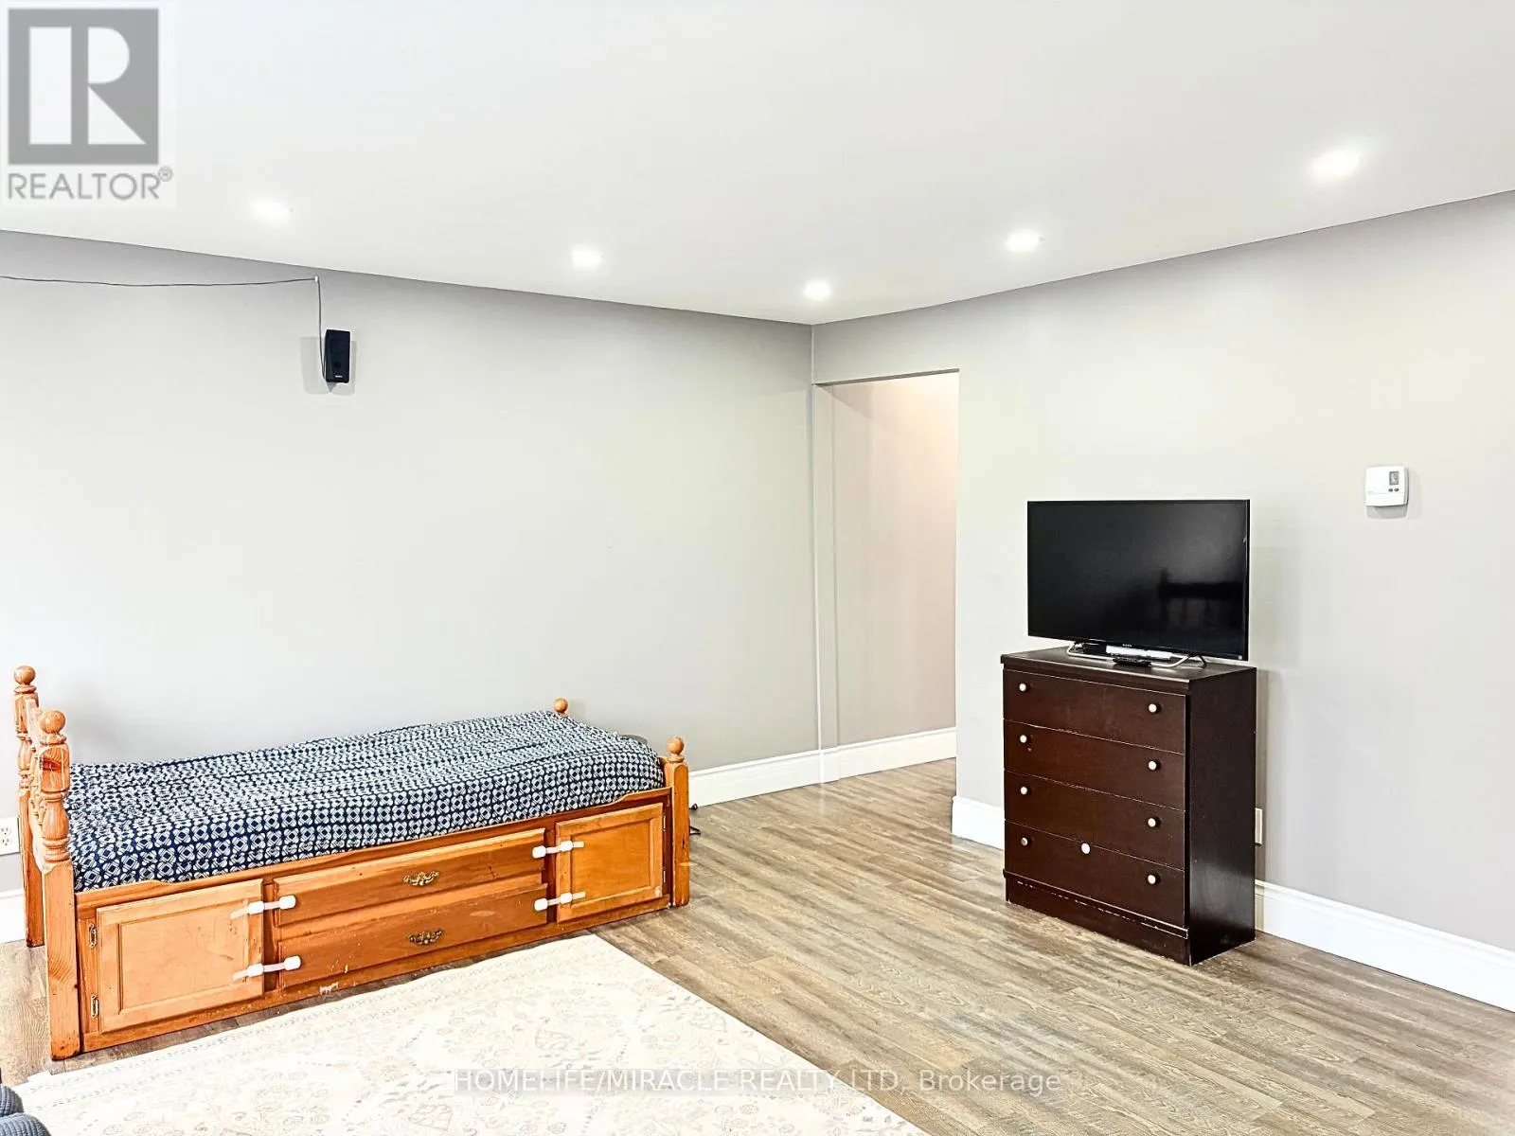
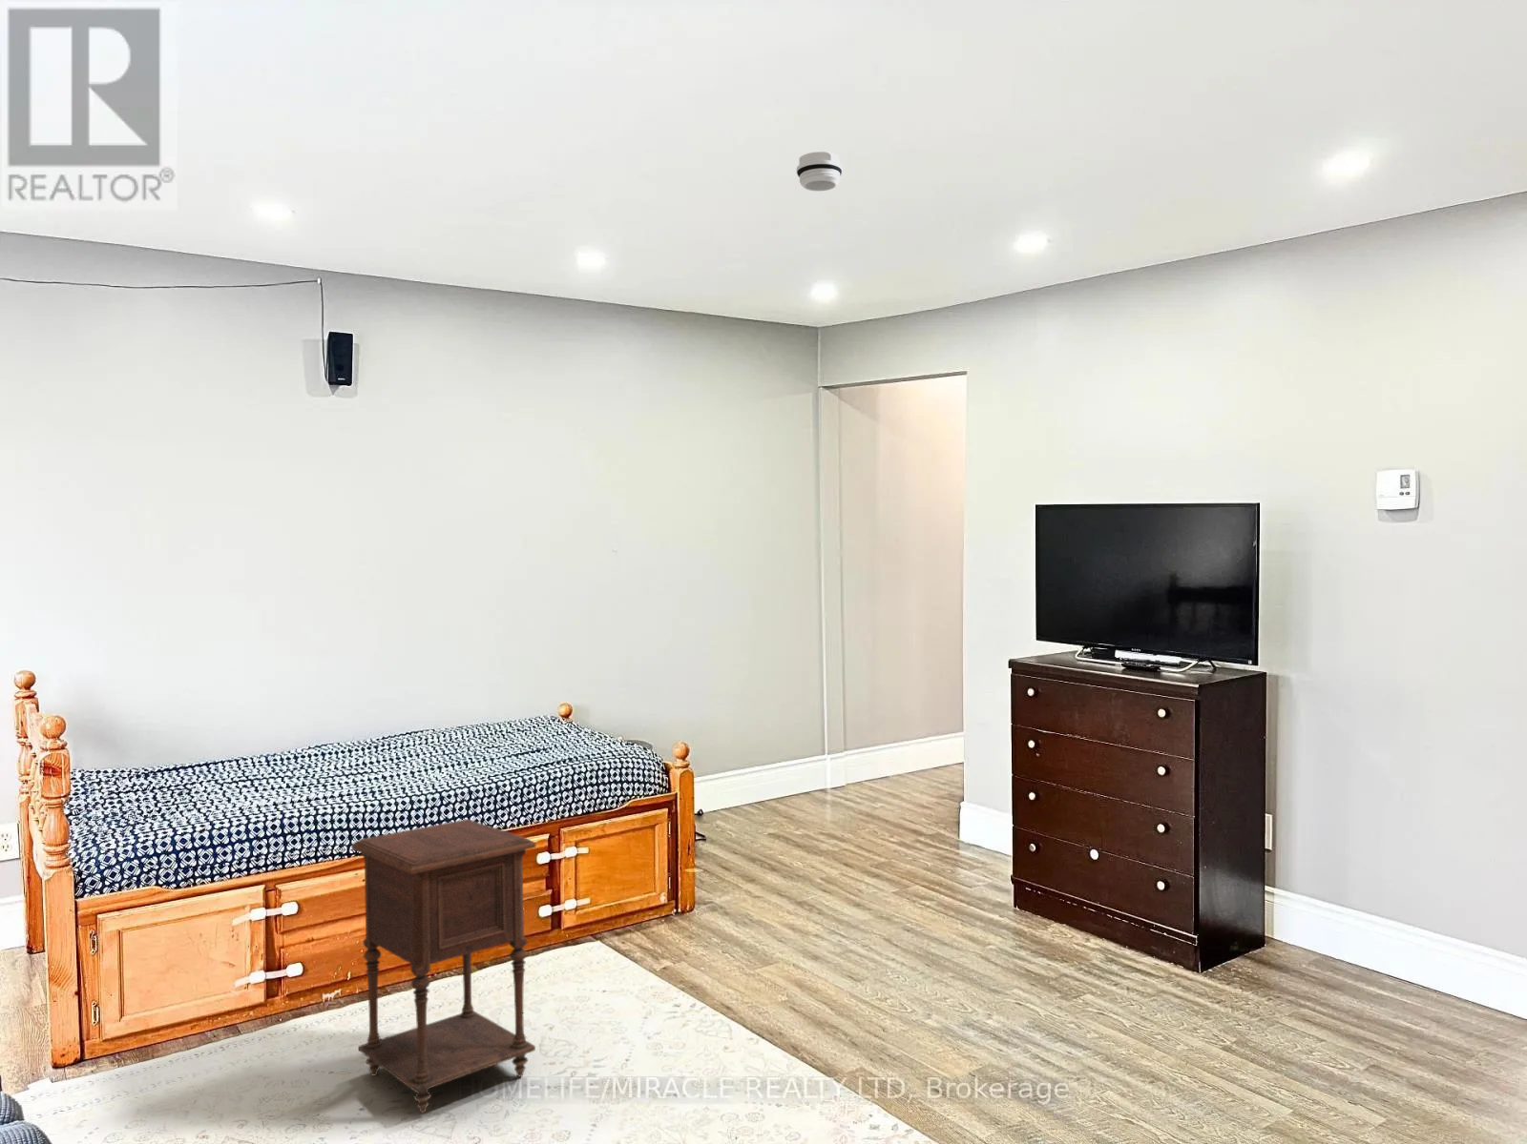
+ nightstand [350,818,536,1114]
+ smoke detector [796,150,844,191]
